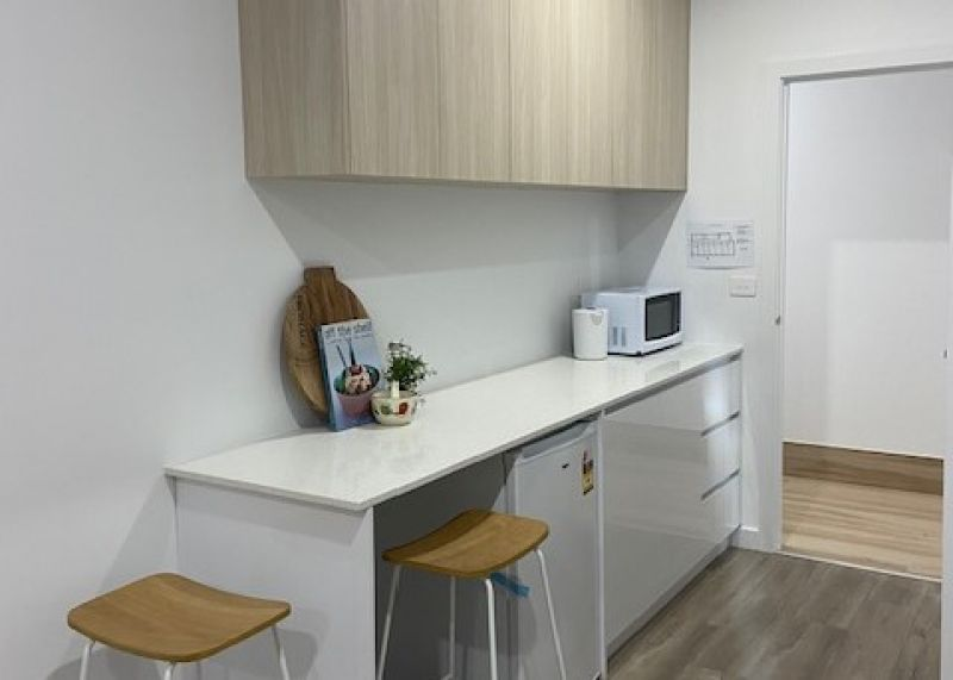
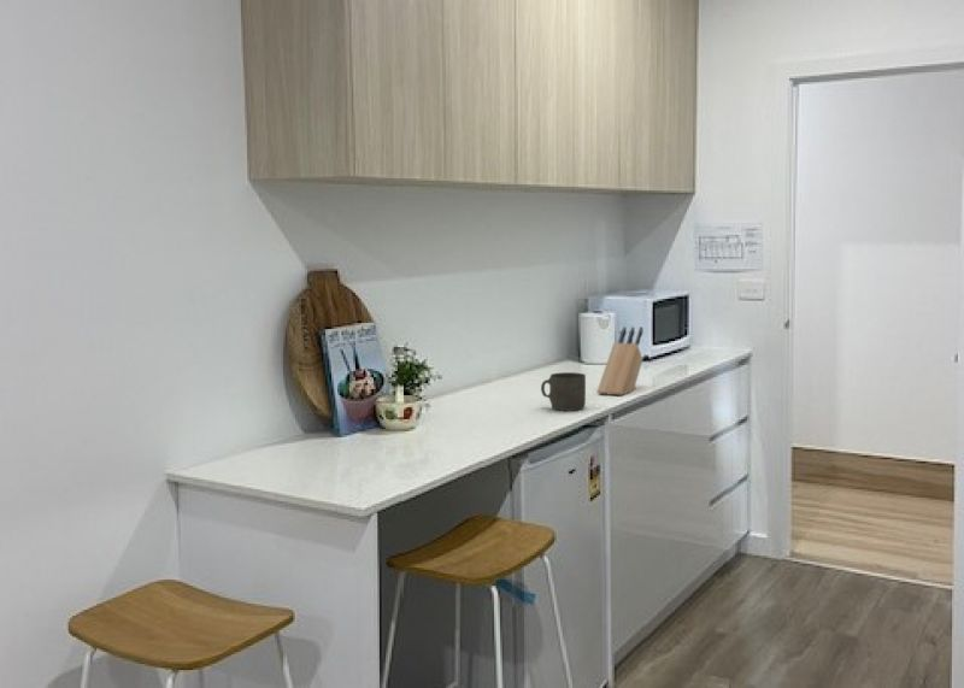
+ knife block [595,325,643,396]
+ mug [540,371,587,412]
